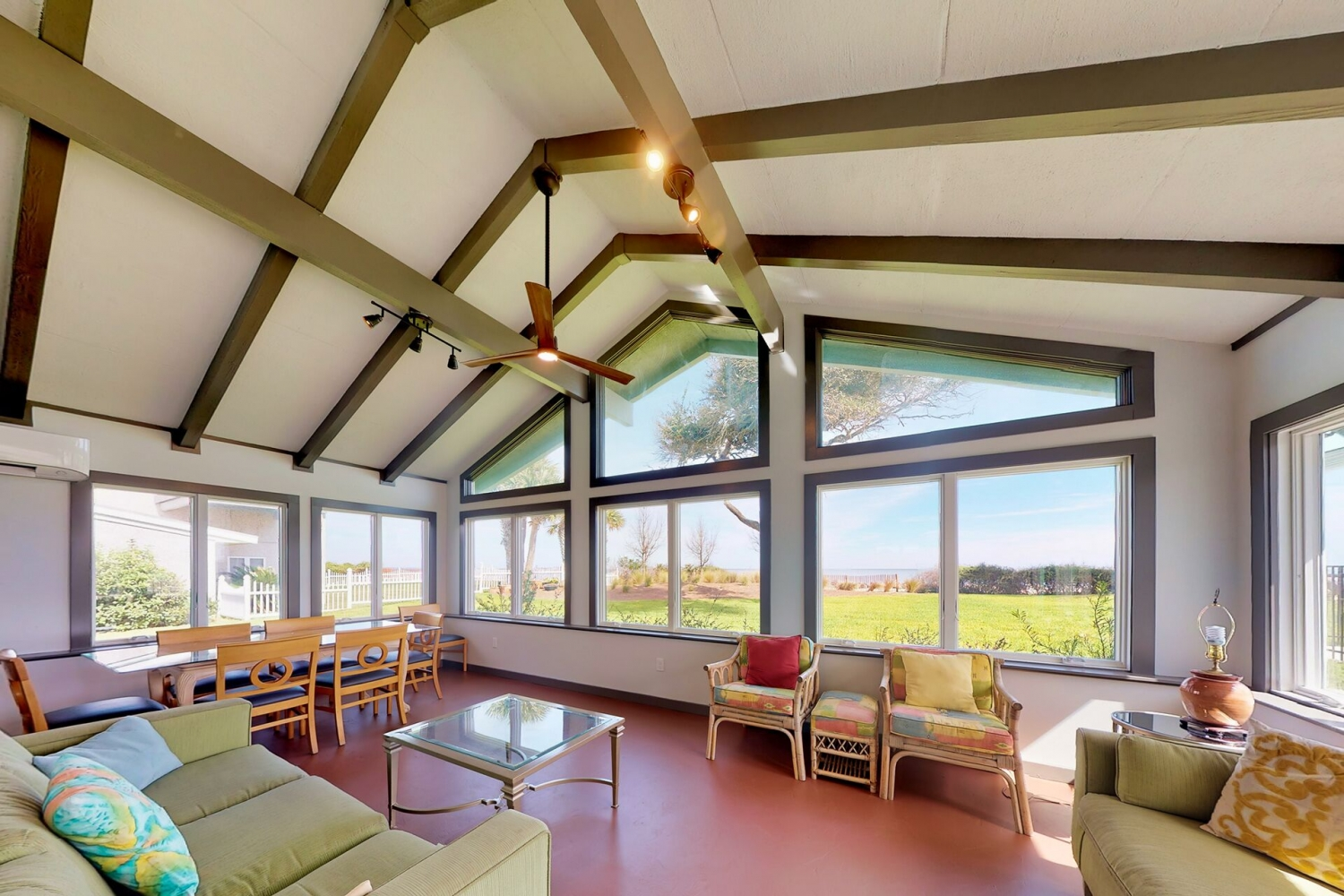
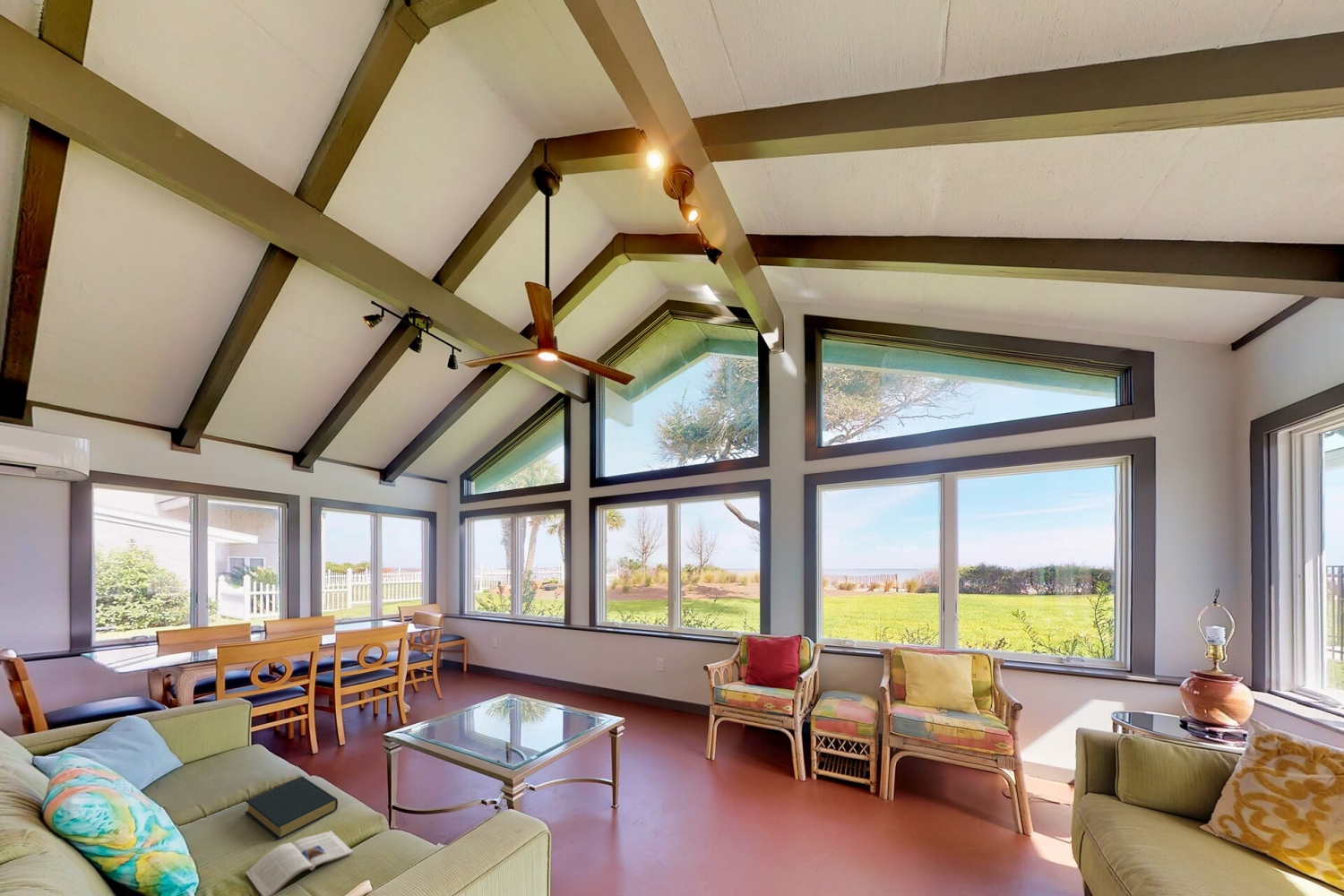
+ magazine [245,830,354,896]
+ hardback book [245,775,339,840]
